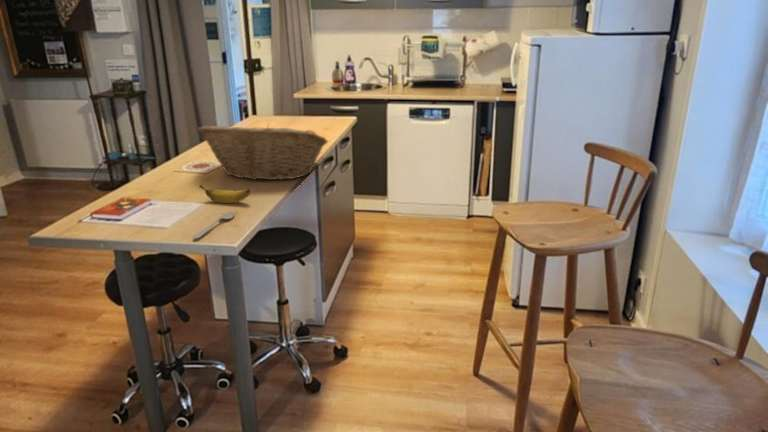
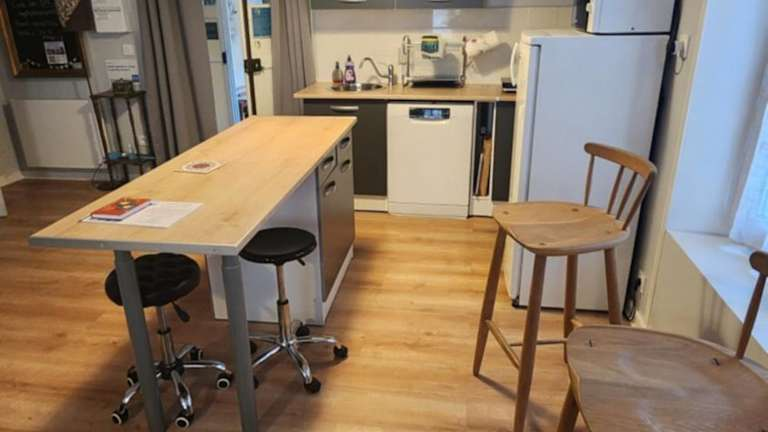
- banana [198,184,251,204]
- spoon [192,210,235,240]
- fruit basket [196,122,329,181]
